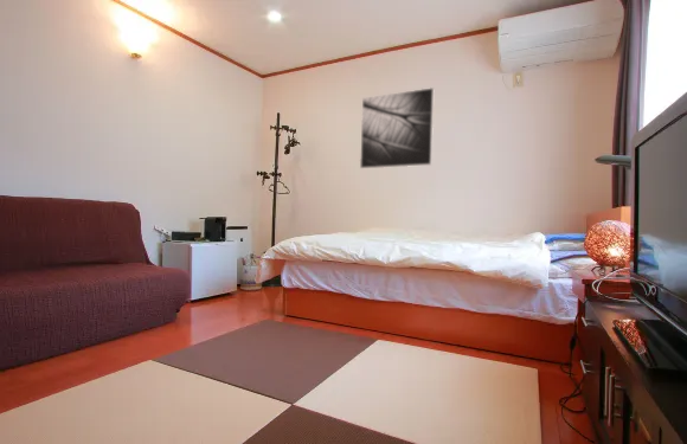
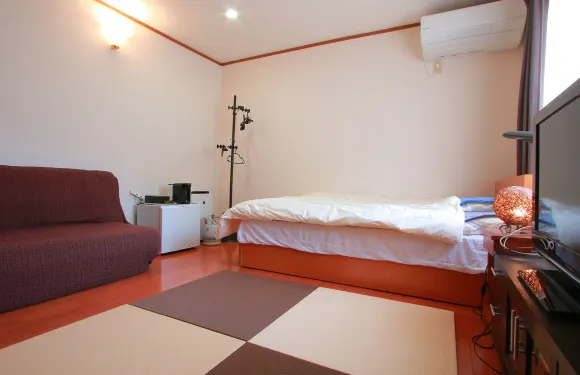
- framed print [359,86,435,169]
